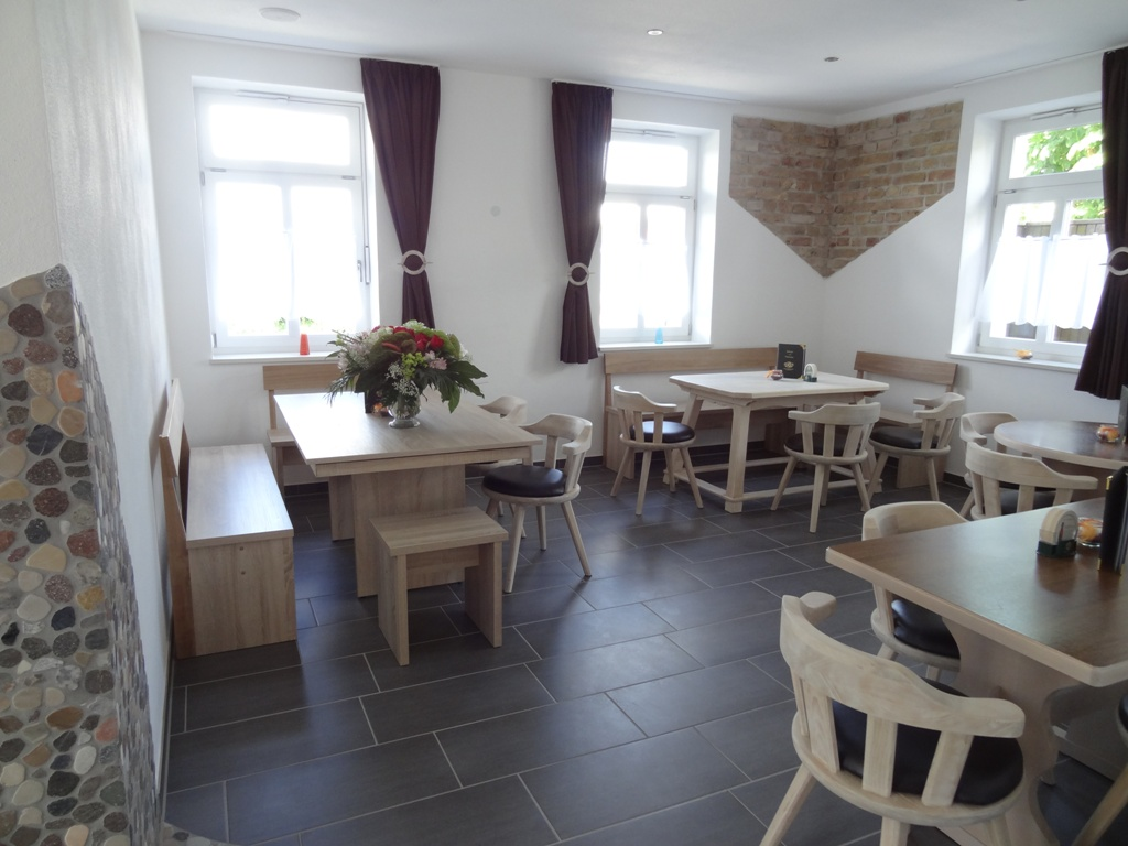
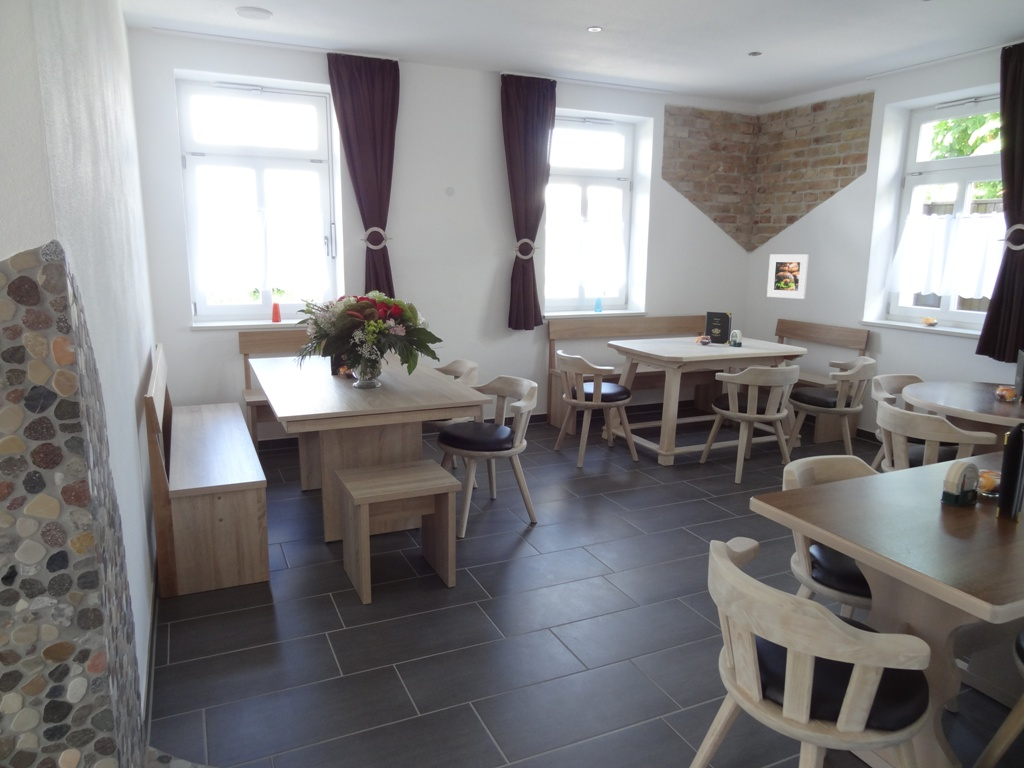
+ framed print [766,254,810,300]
